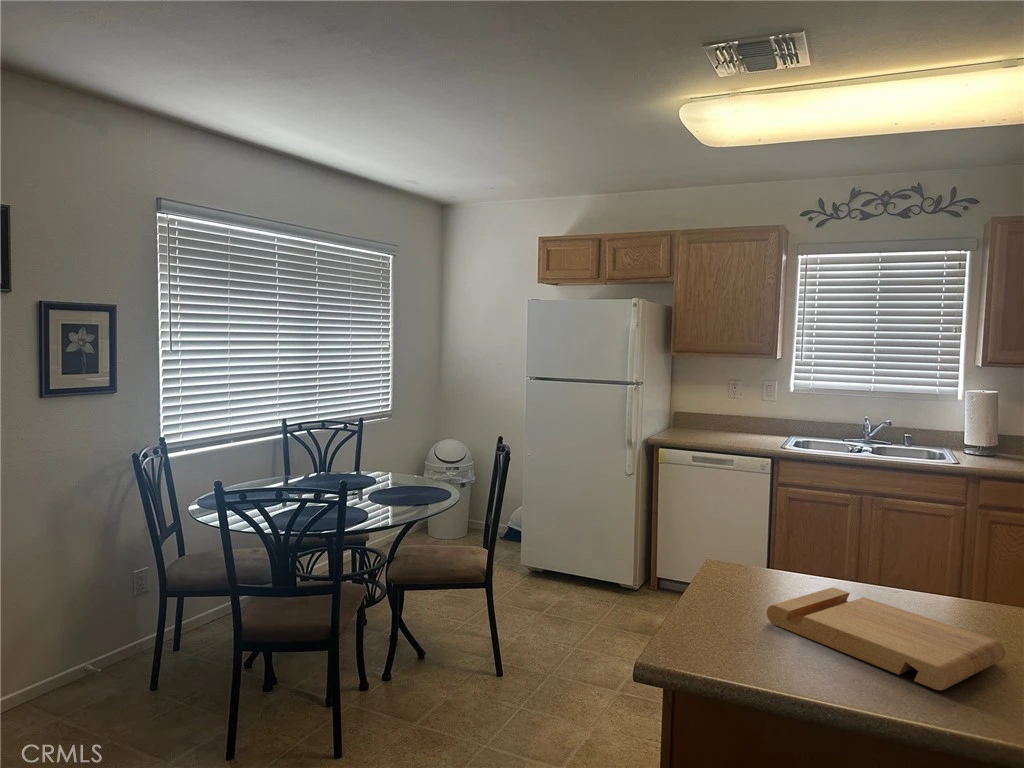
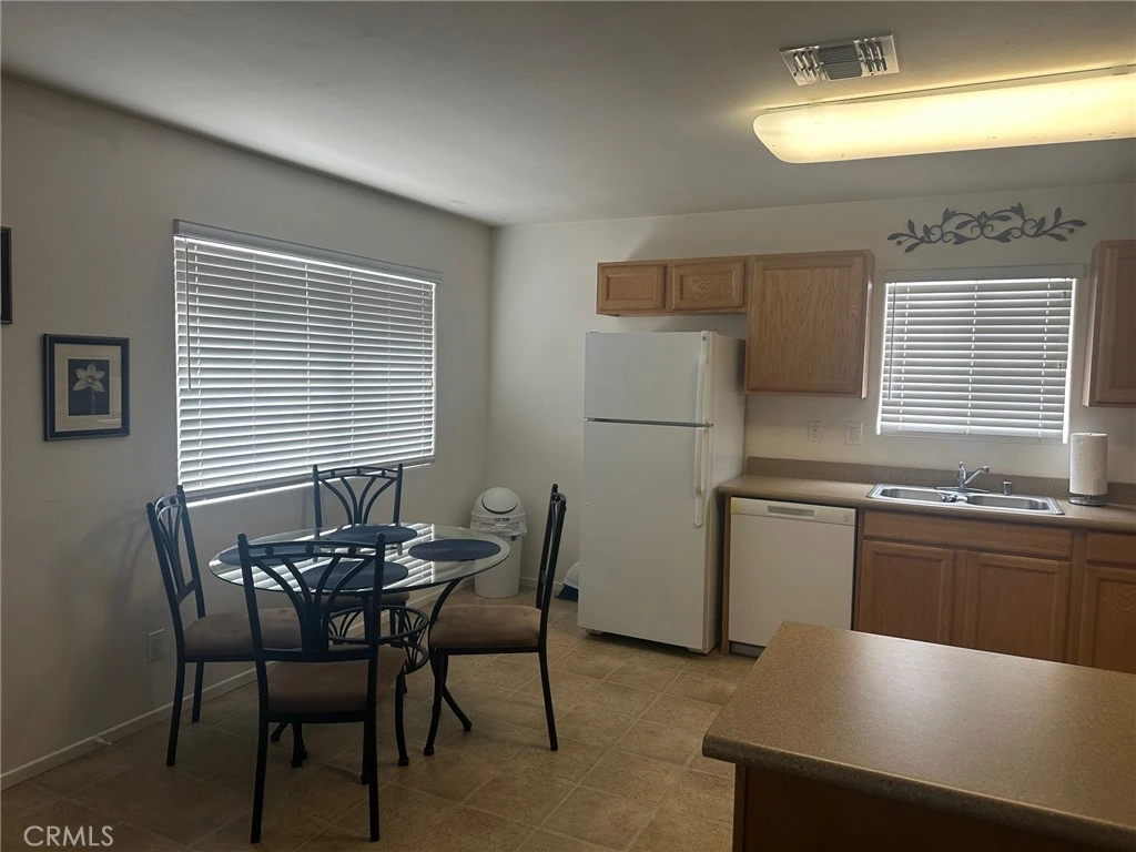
- cutting board [765,587,1006,691]
